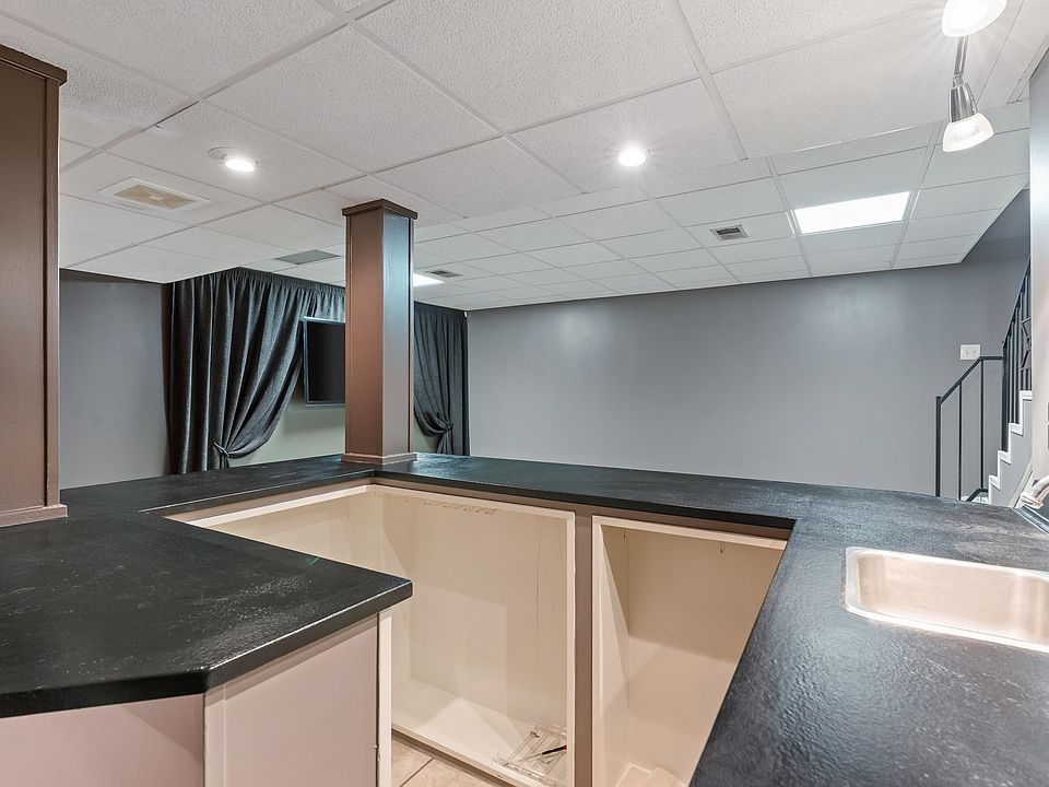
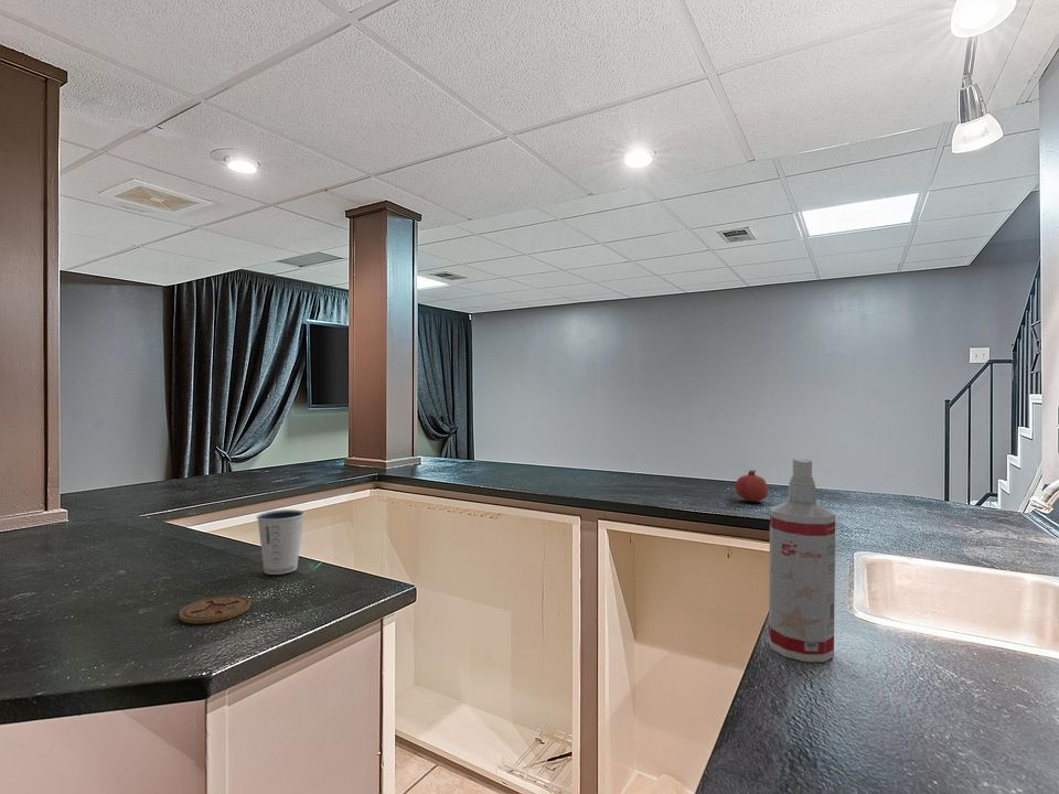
+ spray bottle [768,458,836,663]
+ dixie cup [256,508,306,576]
+ coaster [178,594,252,625]
+ fruit [734,469,769,503]
